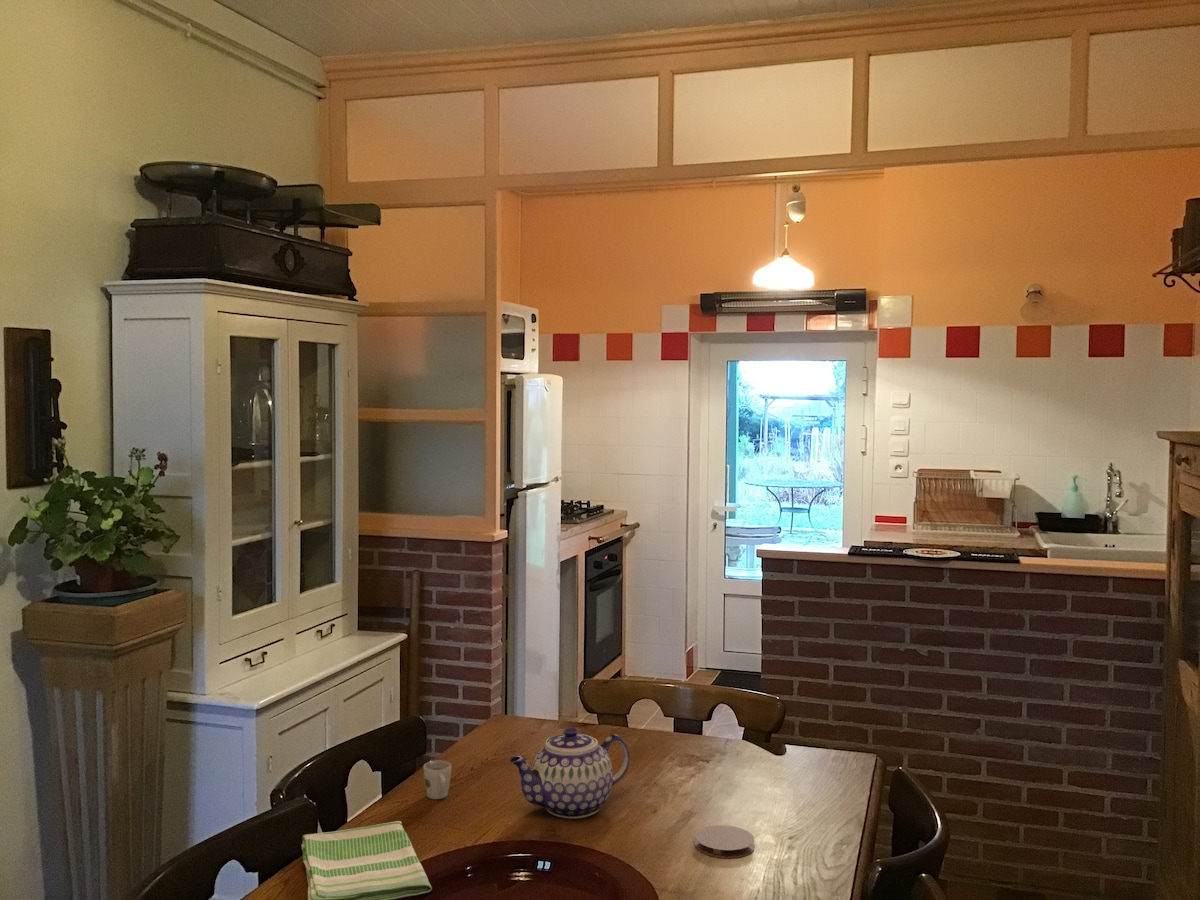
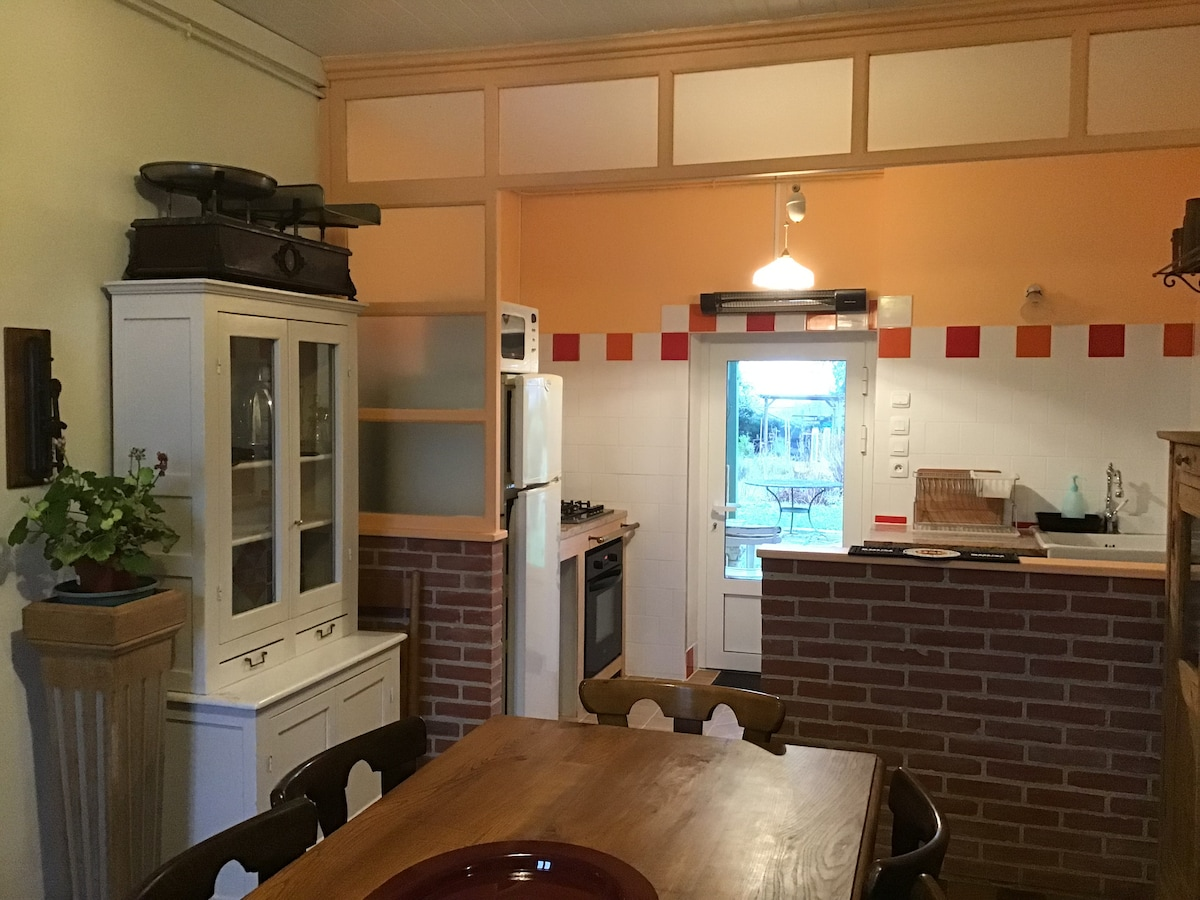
- teapot [509,726,631,820]
- coaster [694,824,755,859]
- dish towel [300,820,433,900]
- cup [422,758,452,800]
